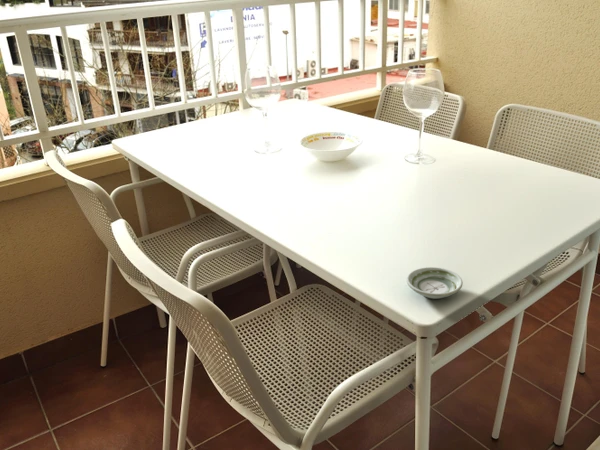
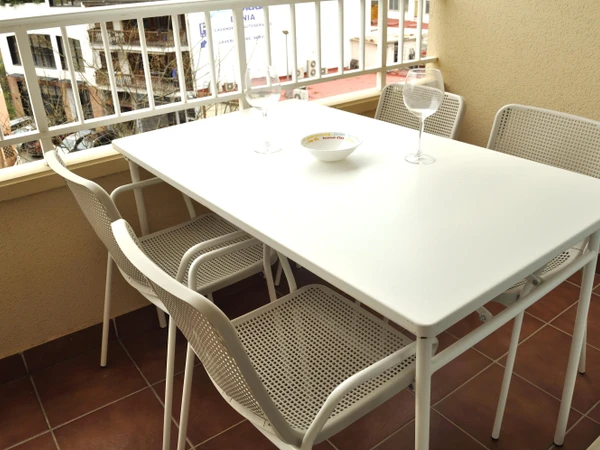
- saucer [406,266,464,300]
